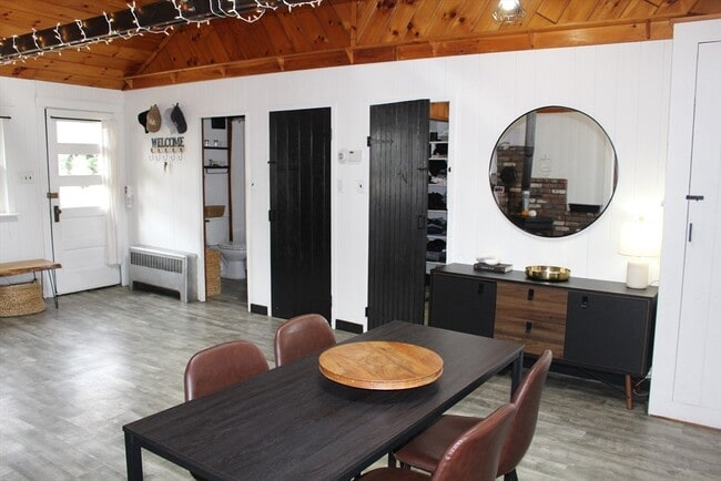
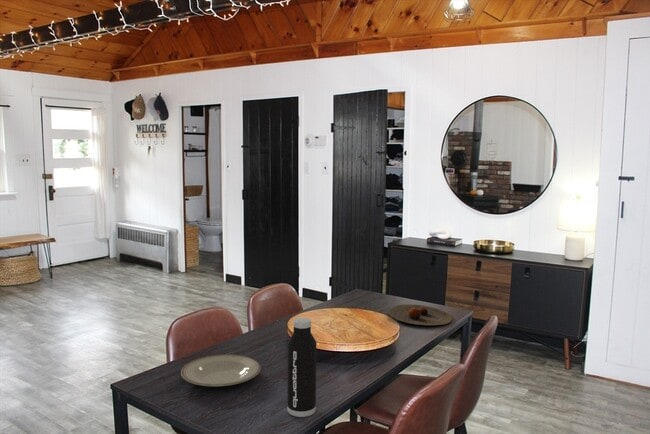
+ plate [180,353,262,387]
+ plate [387,303,453,326]
+ water bottle [286,317,317,418]
